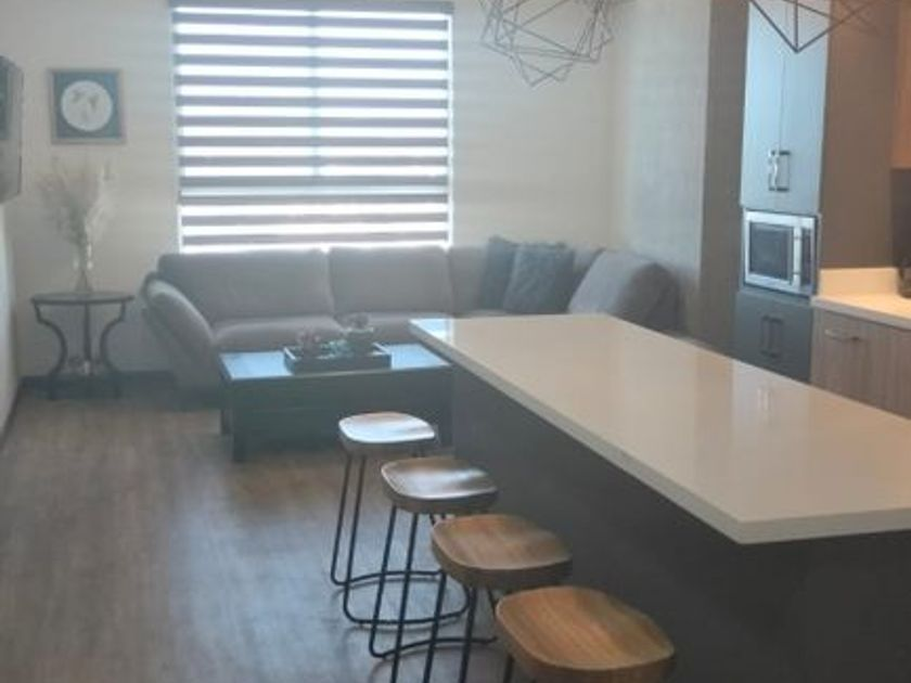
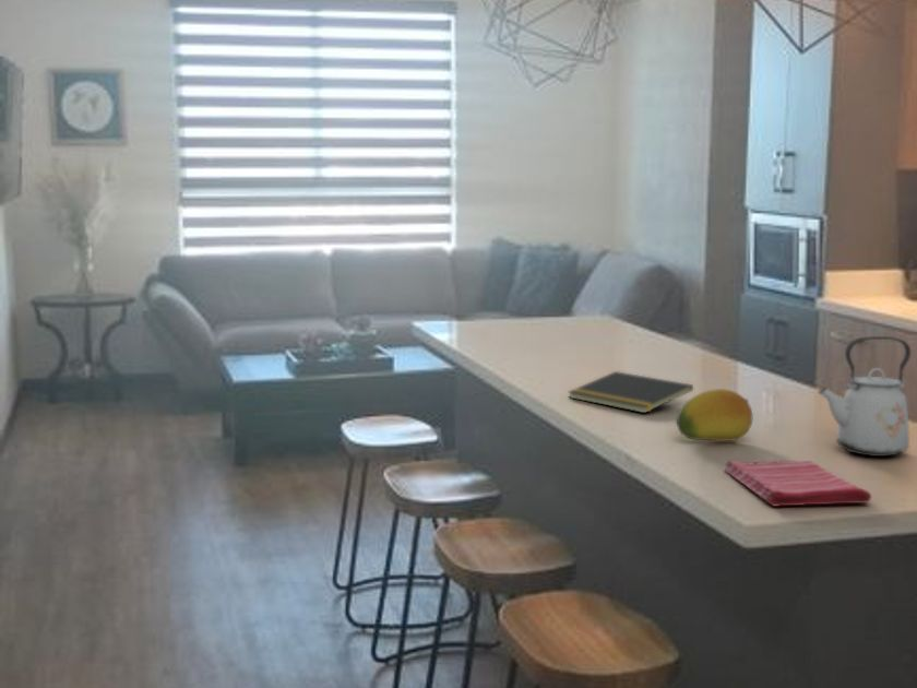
+ notepad [567,370,694,414]
+ kettle [817,335,912,458]
+ fruit [676,388,753,442]
+ dish towel [724,459,872,508]
